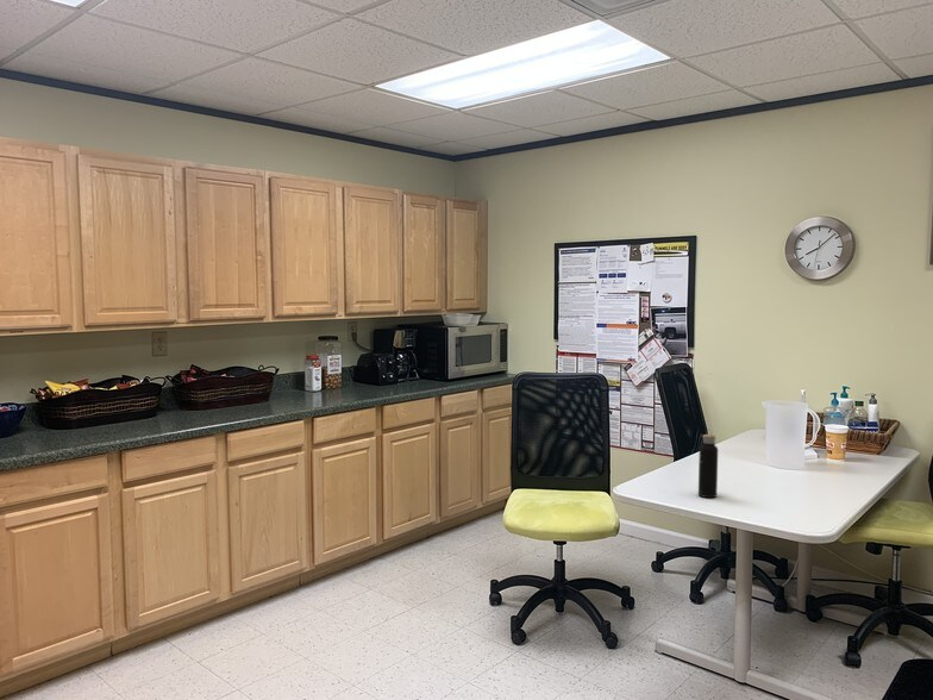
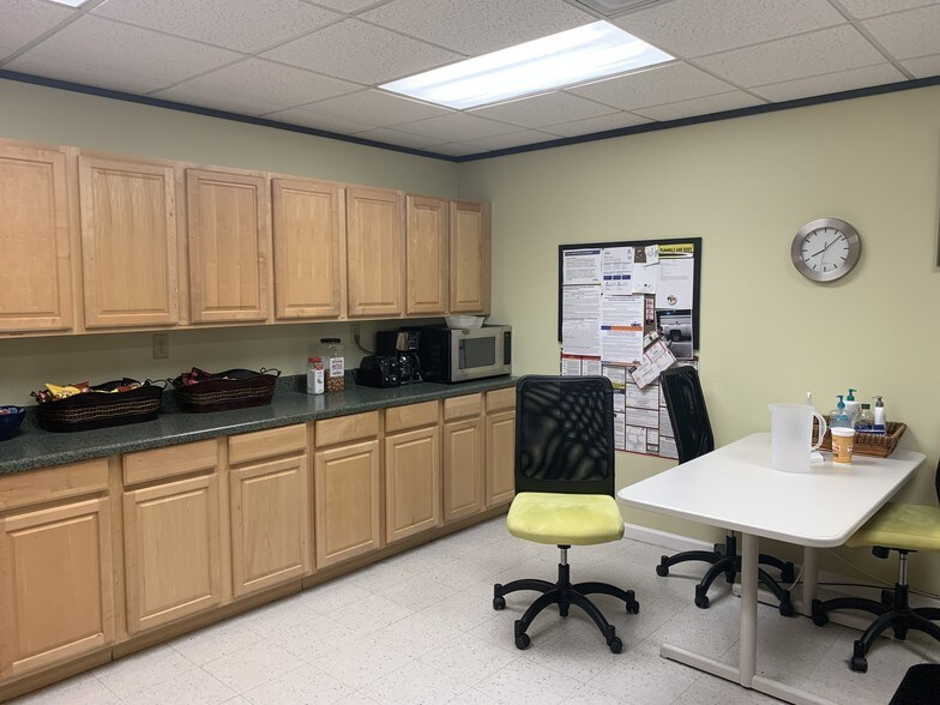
- water bottle [697,429,719,499]
